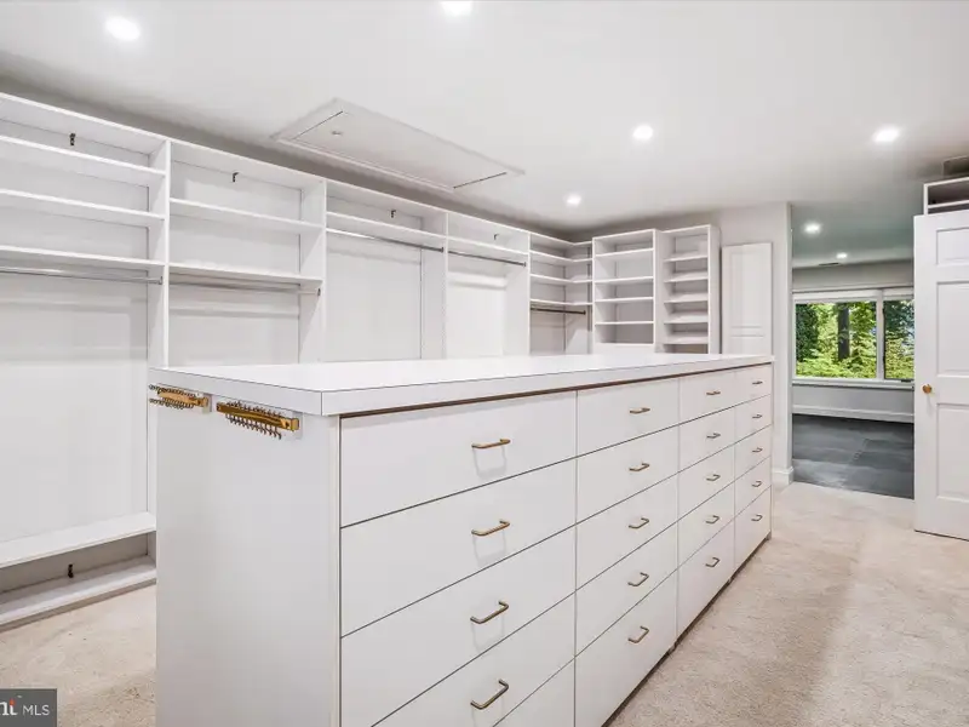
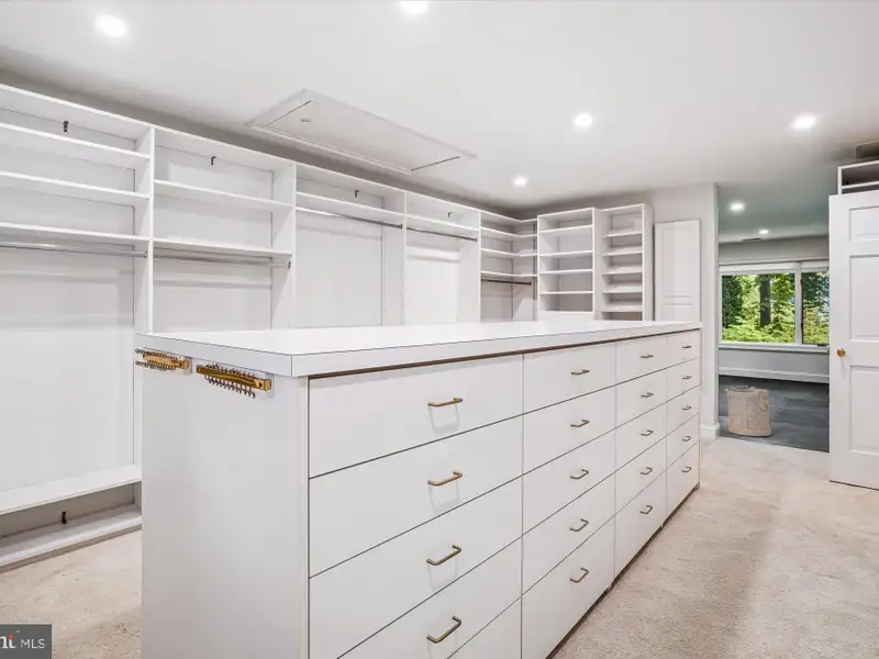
+ laundry hamper [724,384,774,437]
